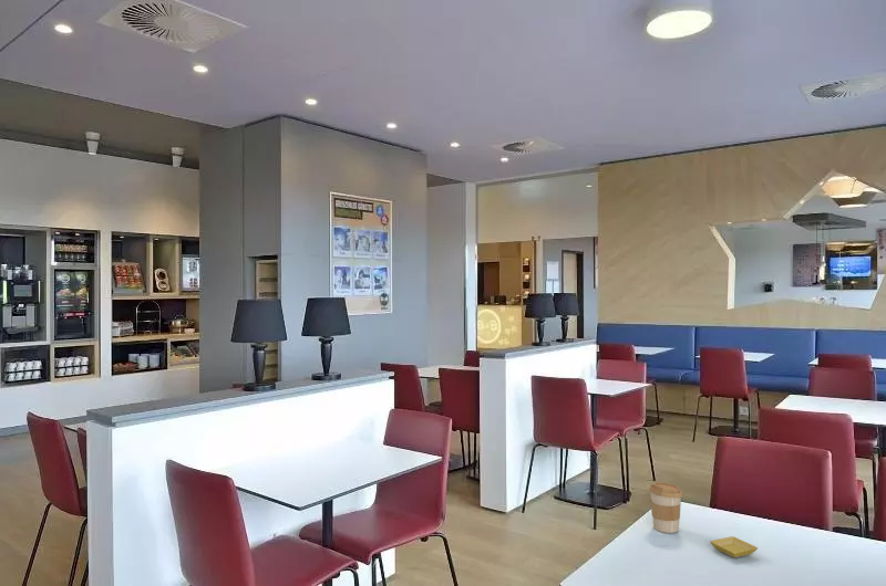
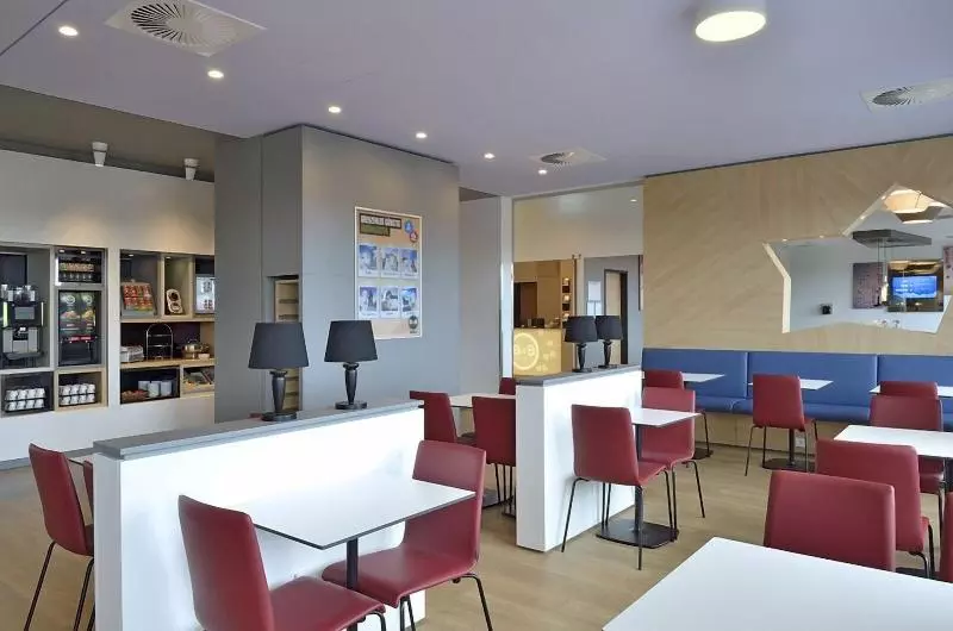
- saucer [709,535,759,559]
- coffee cup [648,481,683,534]
